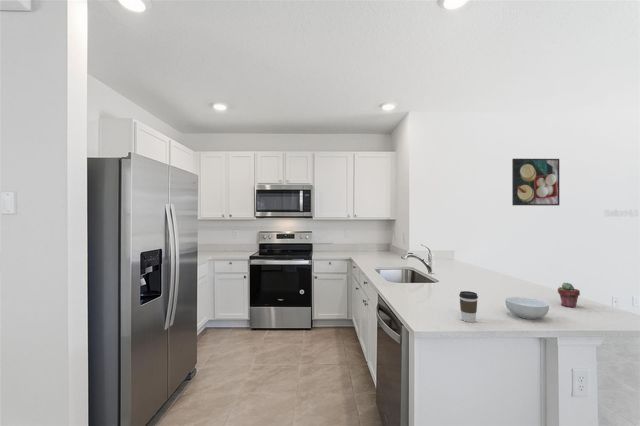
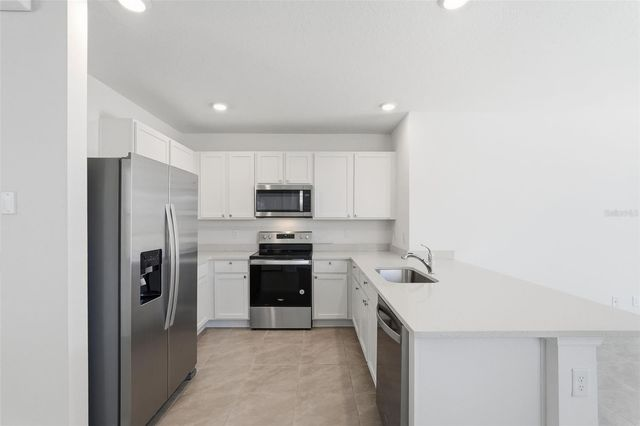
- coffee cup [458,290,479,323]
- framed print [511,158,560,206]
- potted succulent [557,282,581,308]
- cereal bowl [504,296,550,320]
